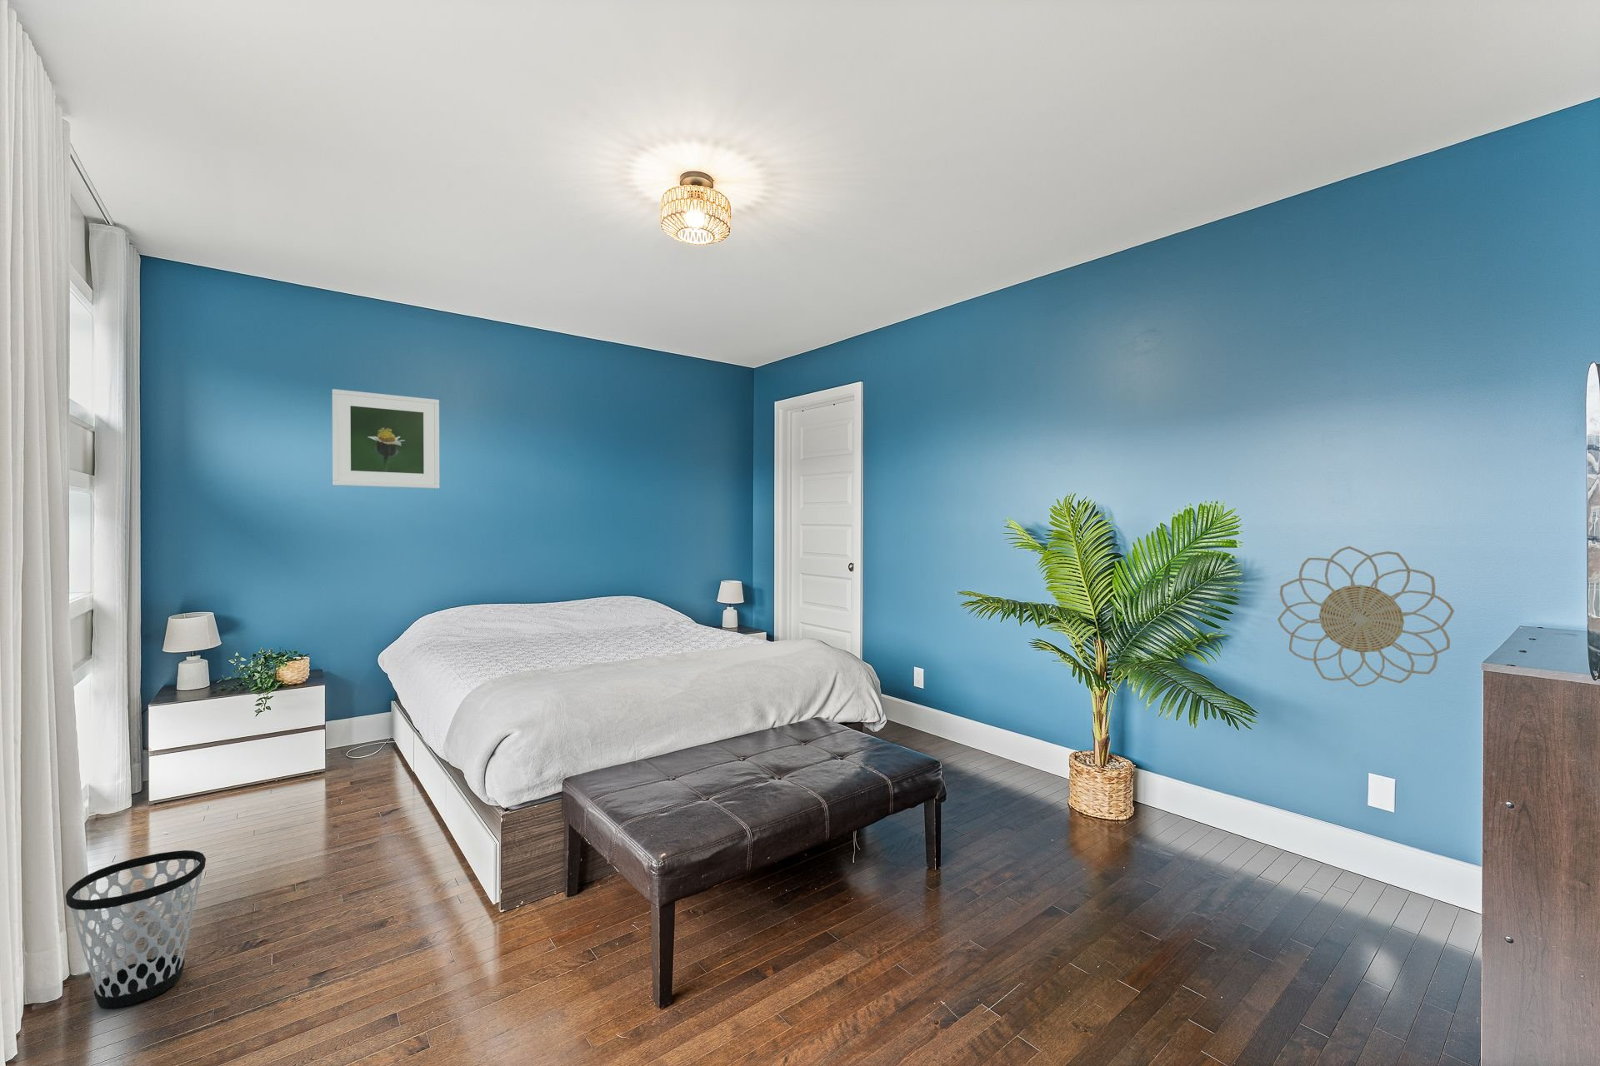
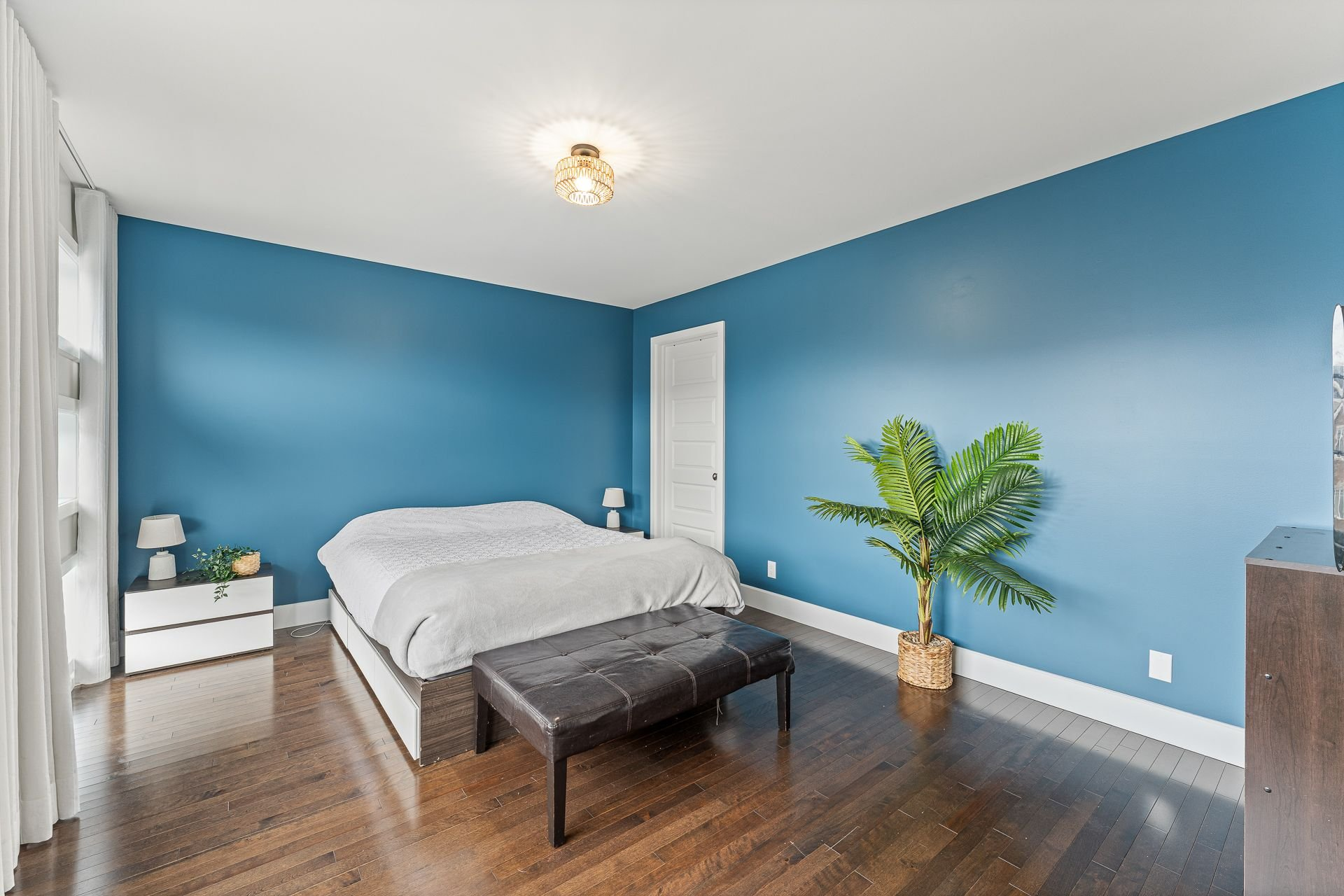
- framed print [332,388,440,489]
- decorative wall piece [1276,545,1455,686]
- wastebasket [65,849,207,1009]
